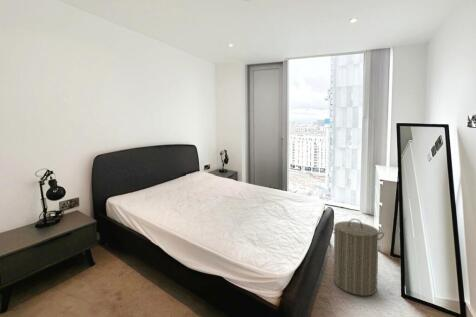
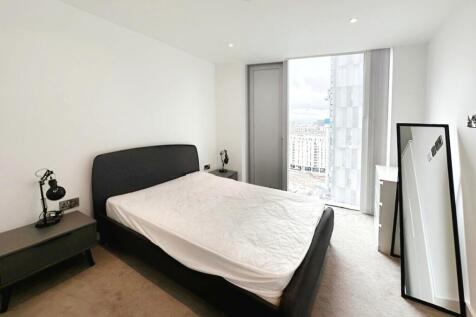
- laundry hamper [328,218,385,297]
